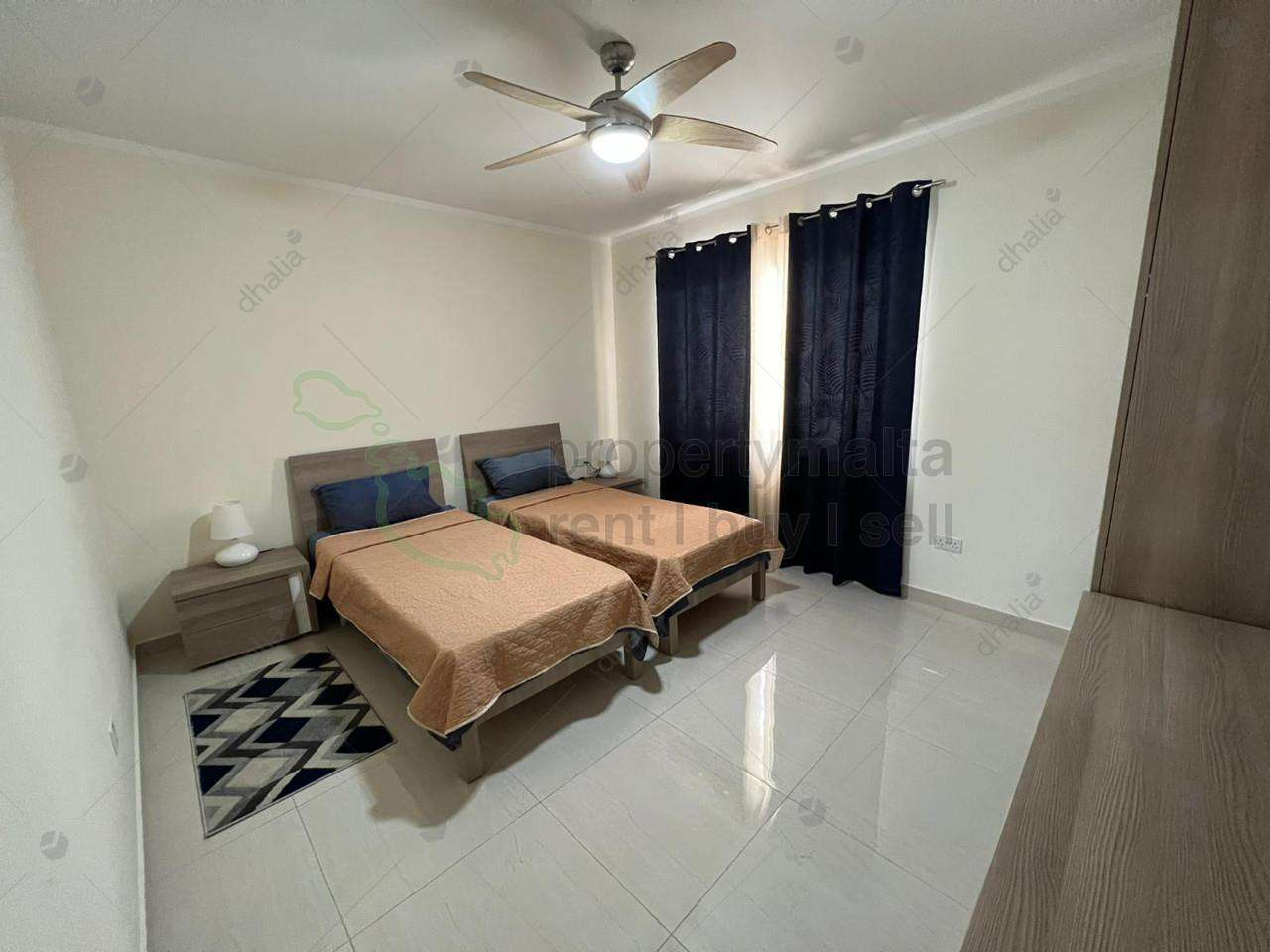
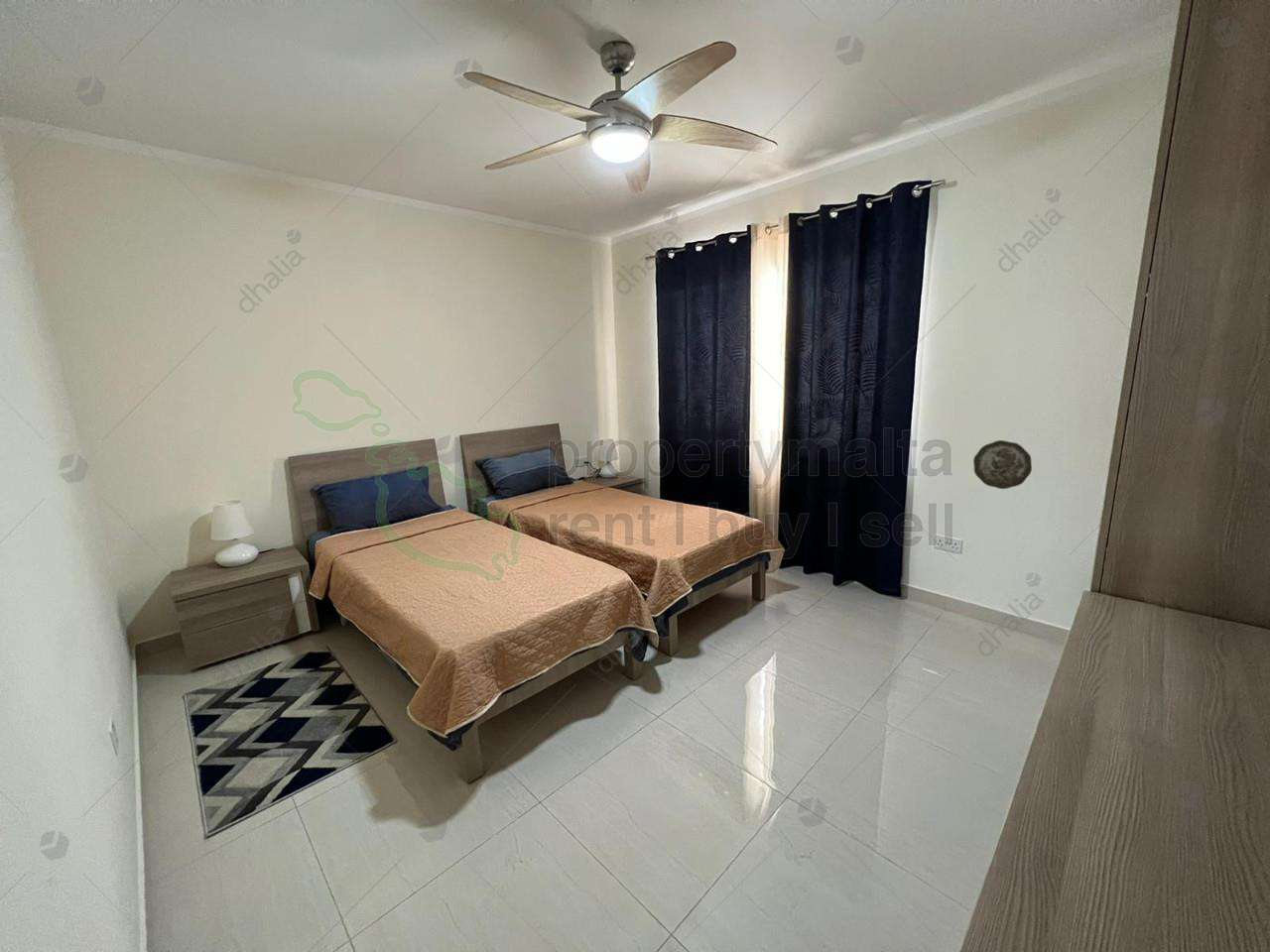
+ decorative plate [972,439,1033,490]
